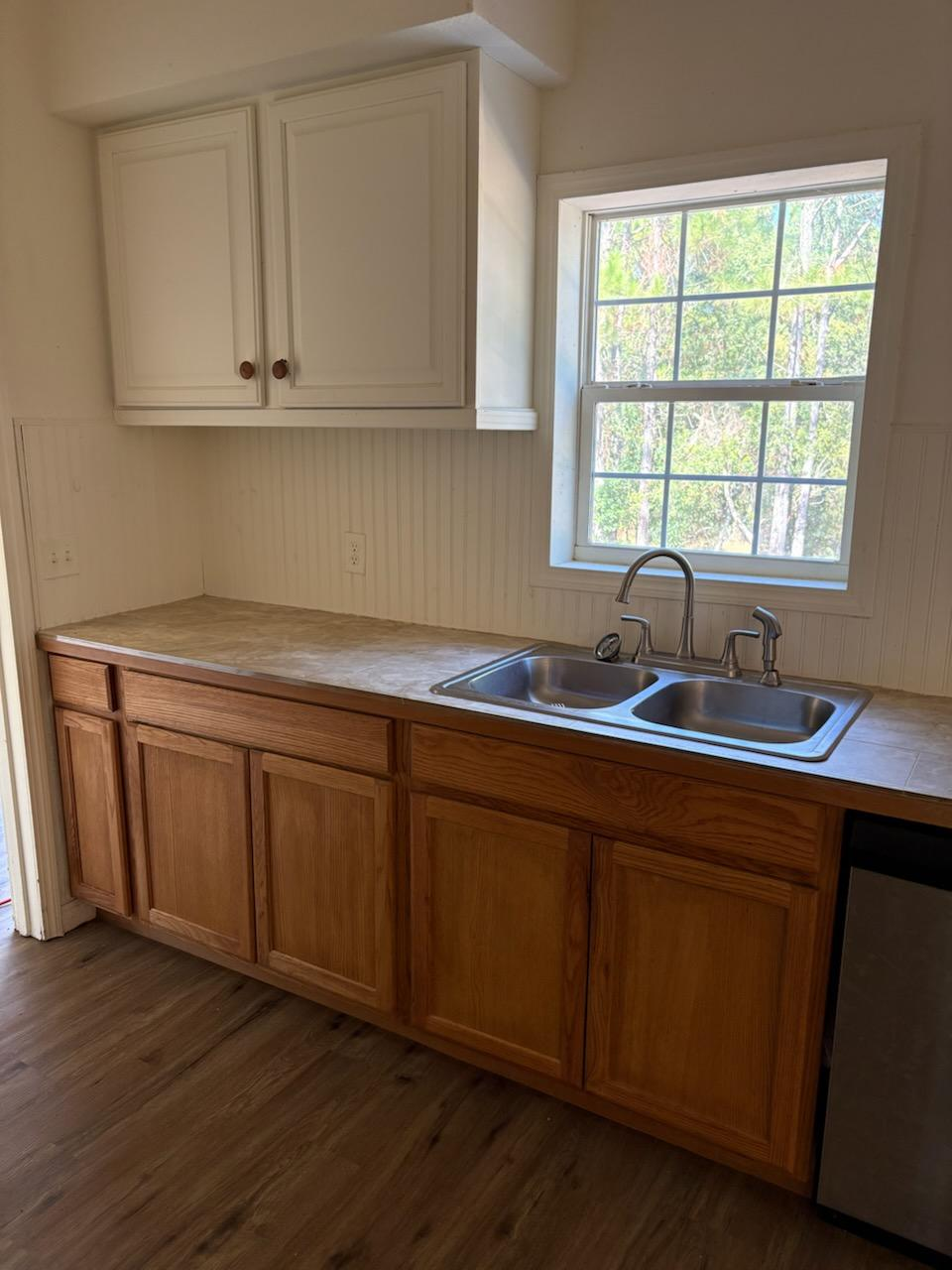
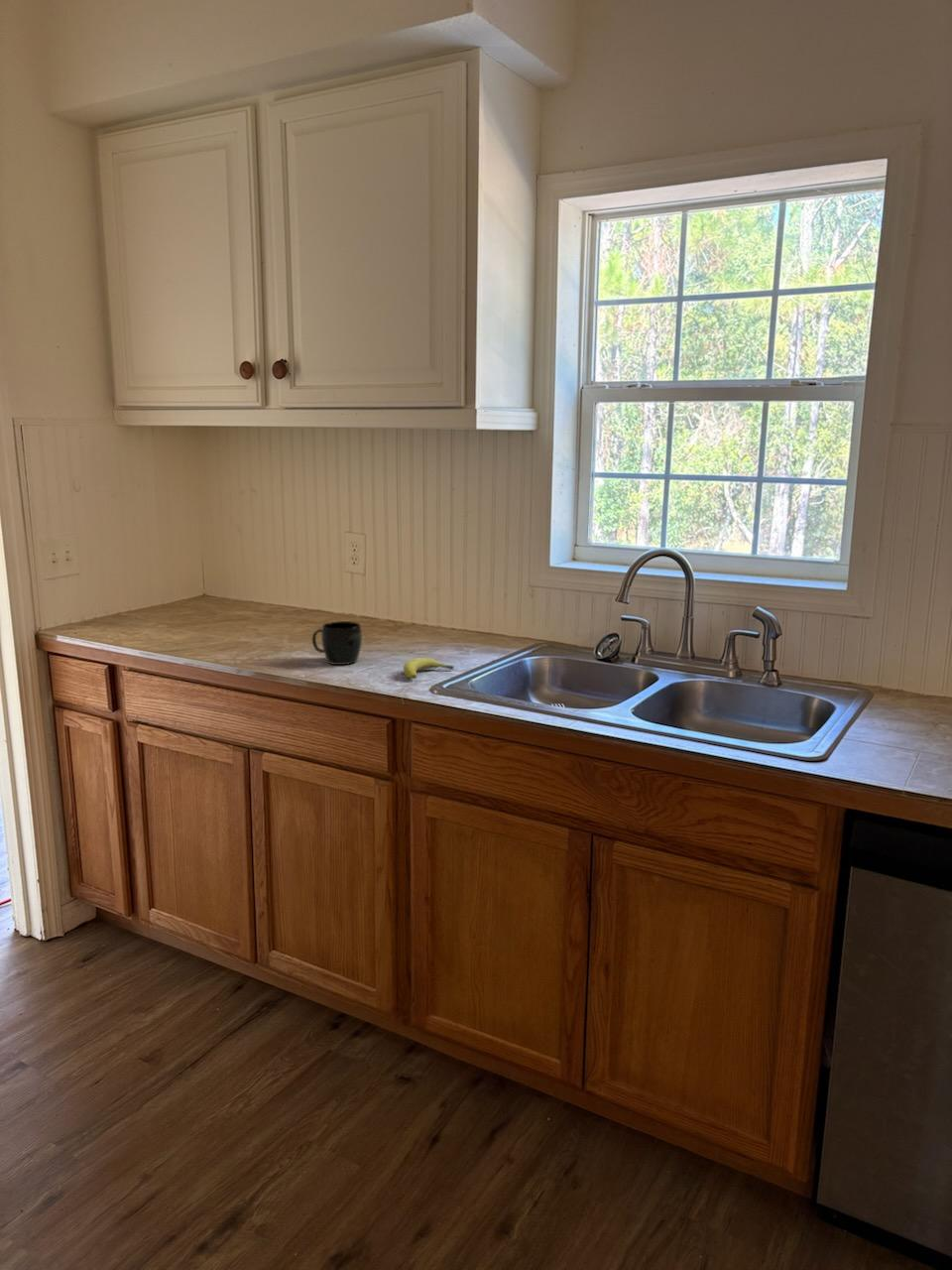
+ mug [311,620,363,666]
+ fruit [403,657,454,680]
